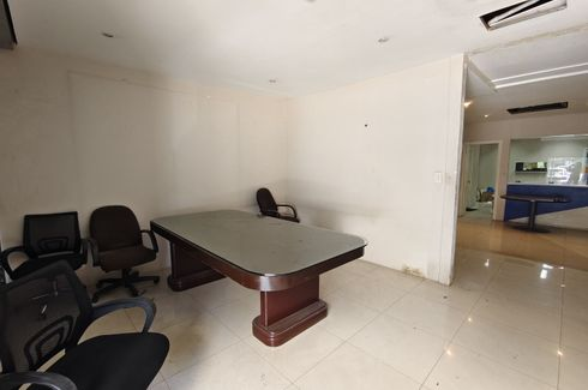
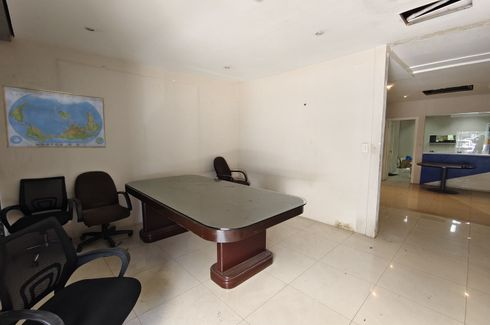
+ world map [1,84,107,149]
